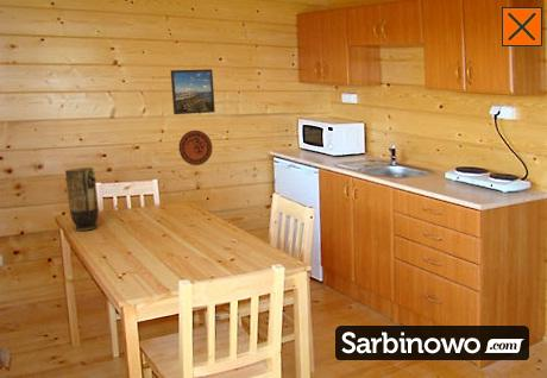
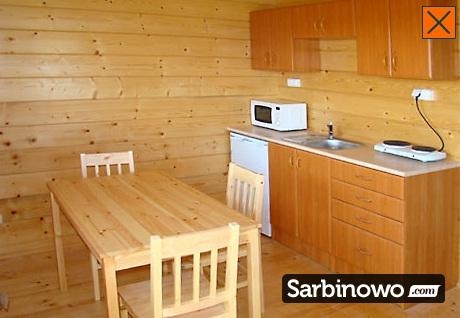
- decorative plate [178,130,213,166]
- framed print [170,68,216,115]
- vase [64,166,100,232]
